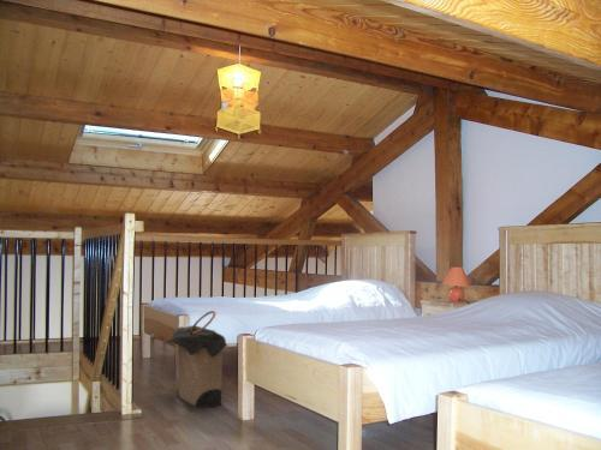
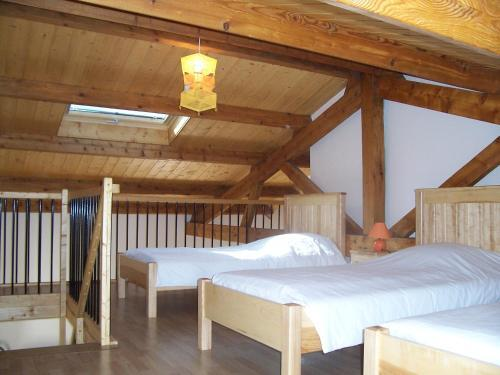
- laundry hamper [167,310,228,409]
